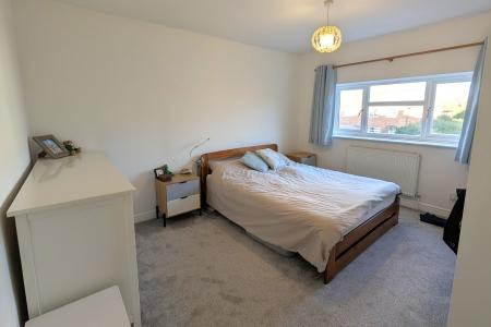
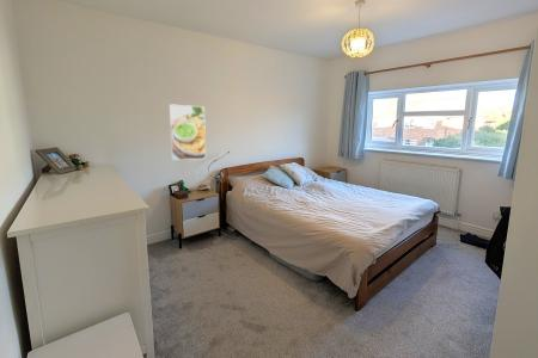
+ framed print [167,103,207,161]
